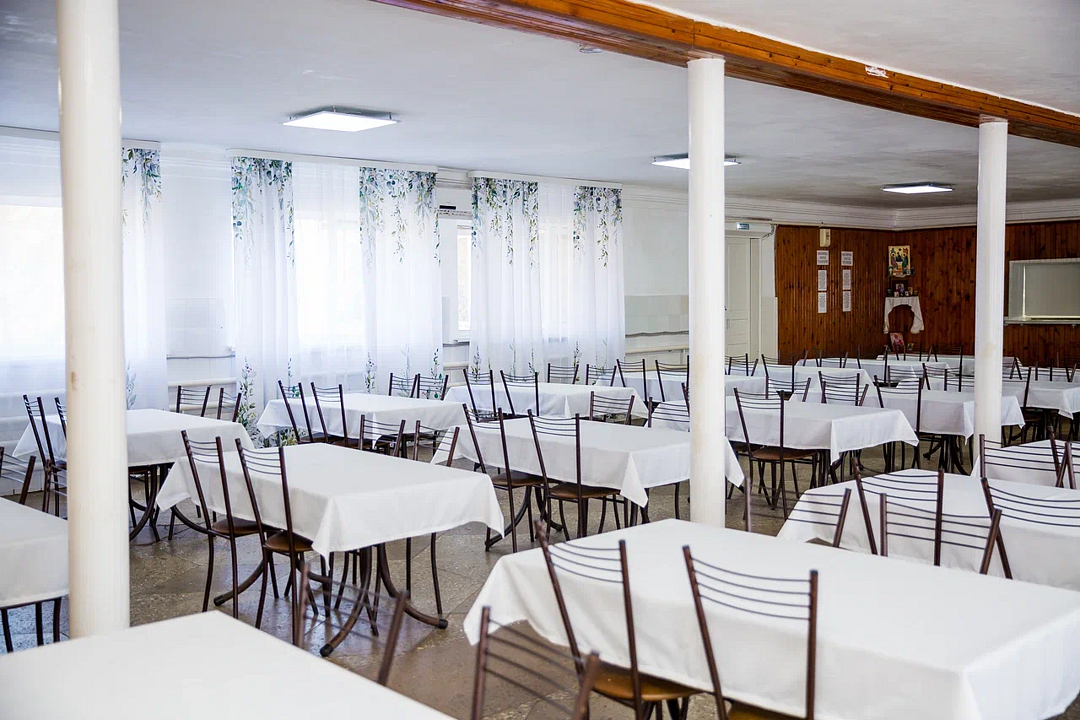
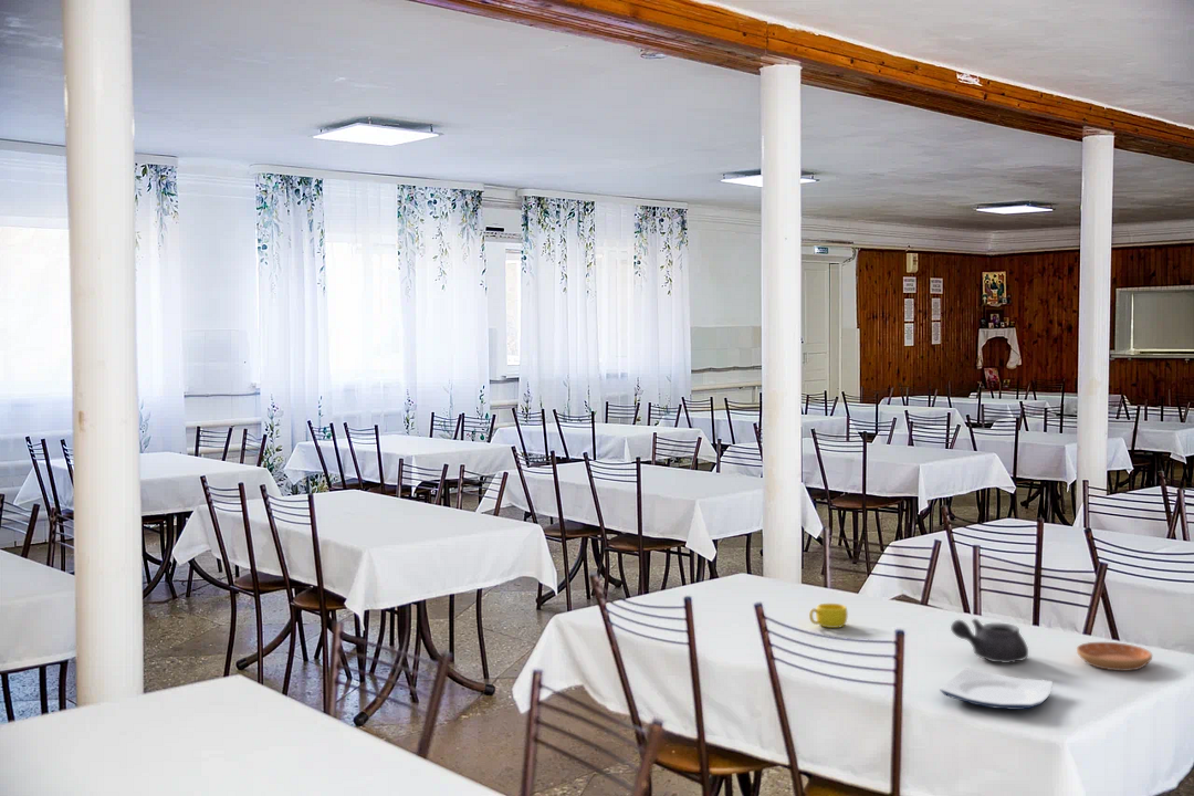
+ teapot [950,618,1029,664]
+ cup [808,603,849,629]
+ saucer [1076,641,1153,672]
+ plate [939,668,1054,711]
